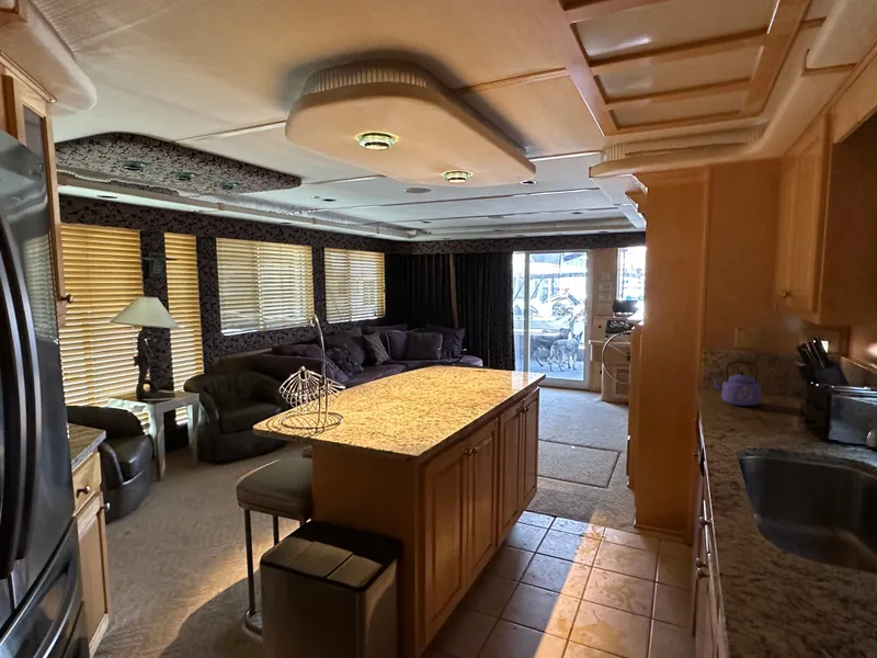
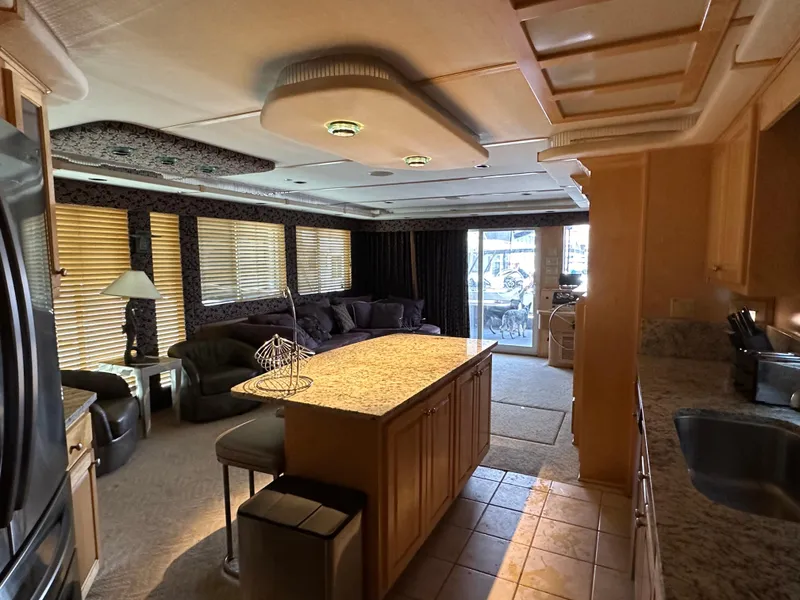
- kettle [708,361,762,407]
